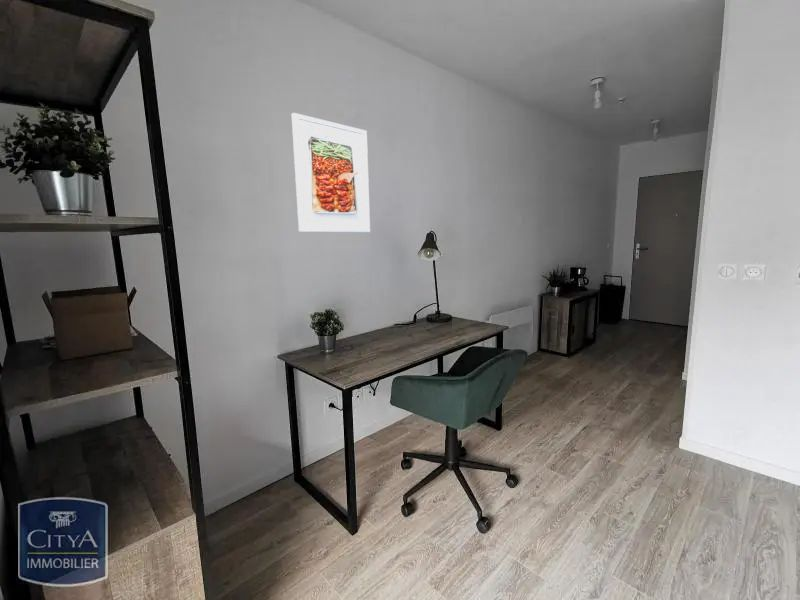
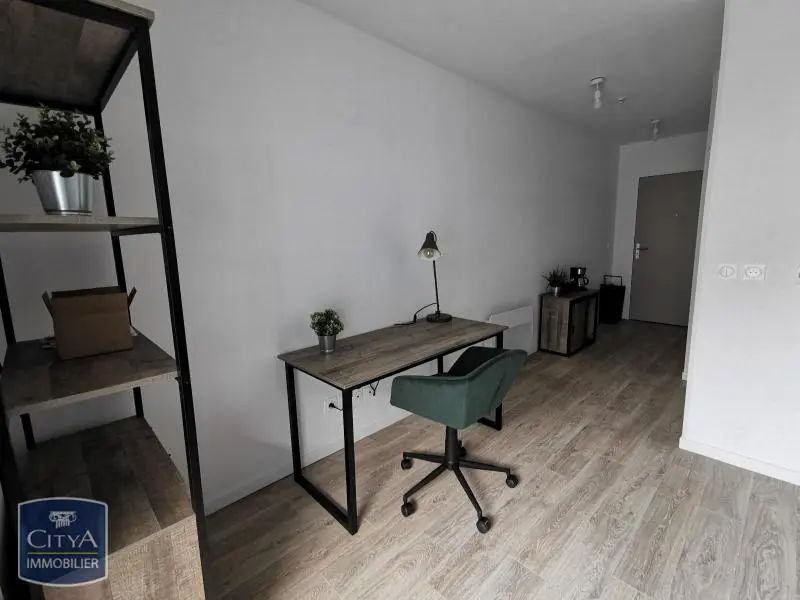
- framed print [291,112,371,233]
